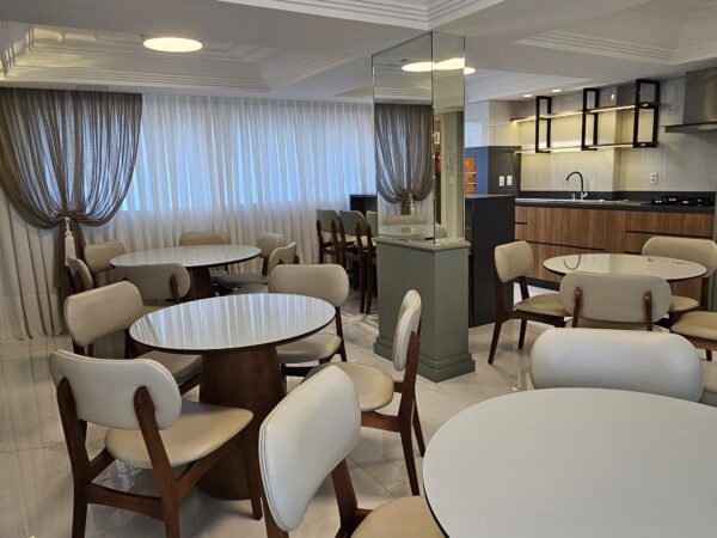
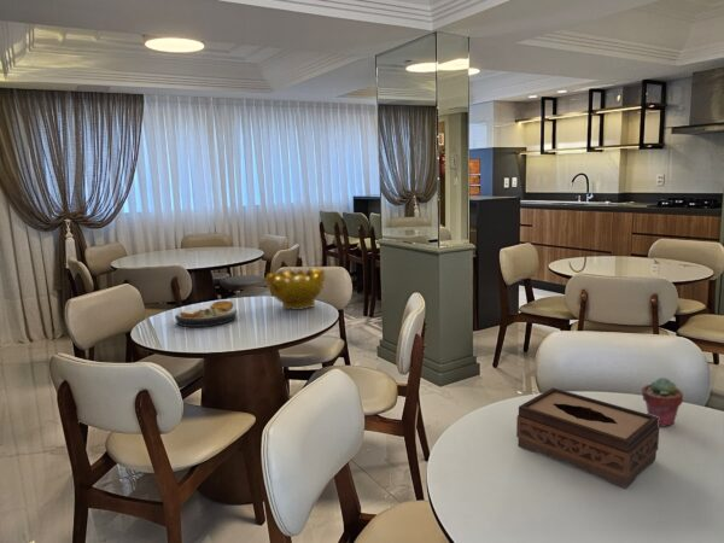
+ plate [174,299,238,328]
+ tissue box [515,386,660,489]
+ decorative bowl [264,267,327,311]
+ potted succulent [641,376,684,428]
